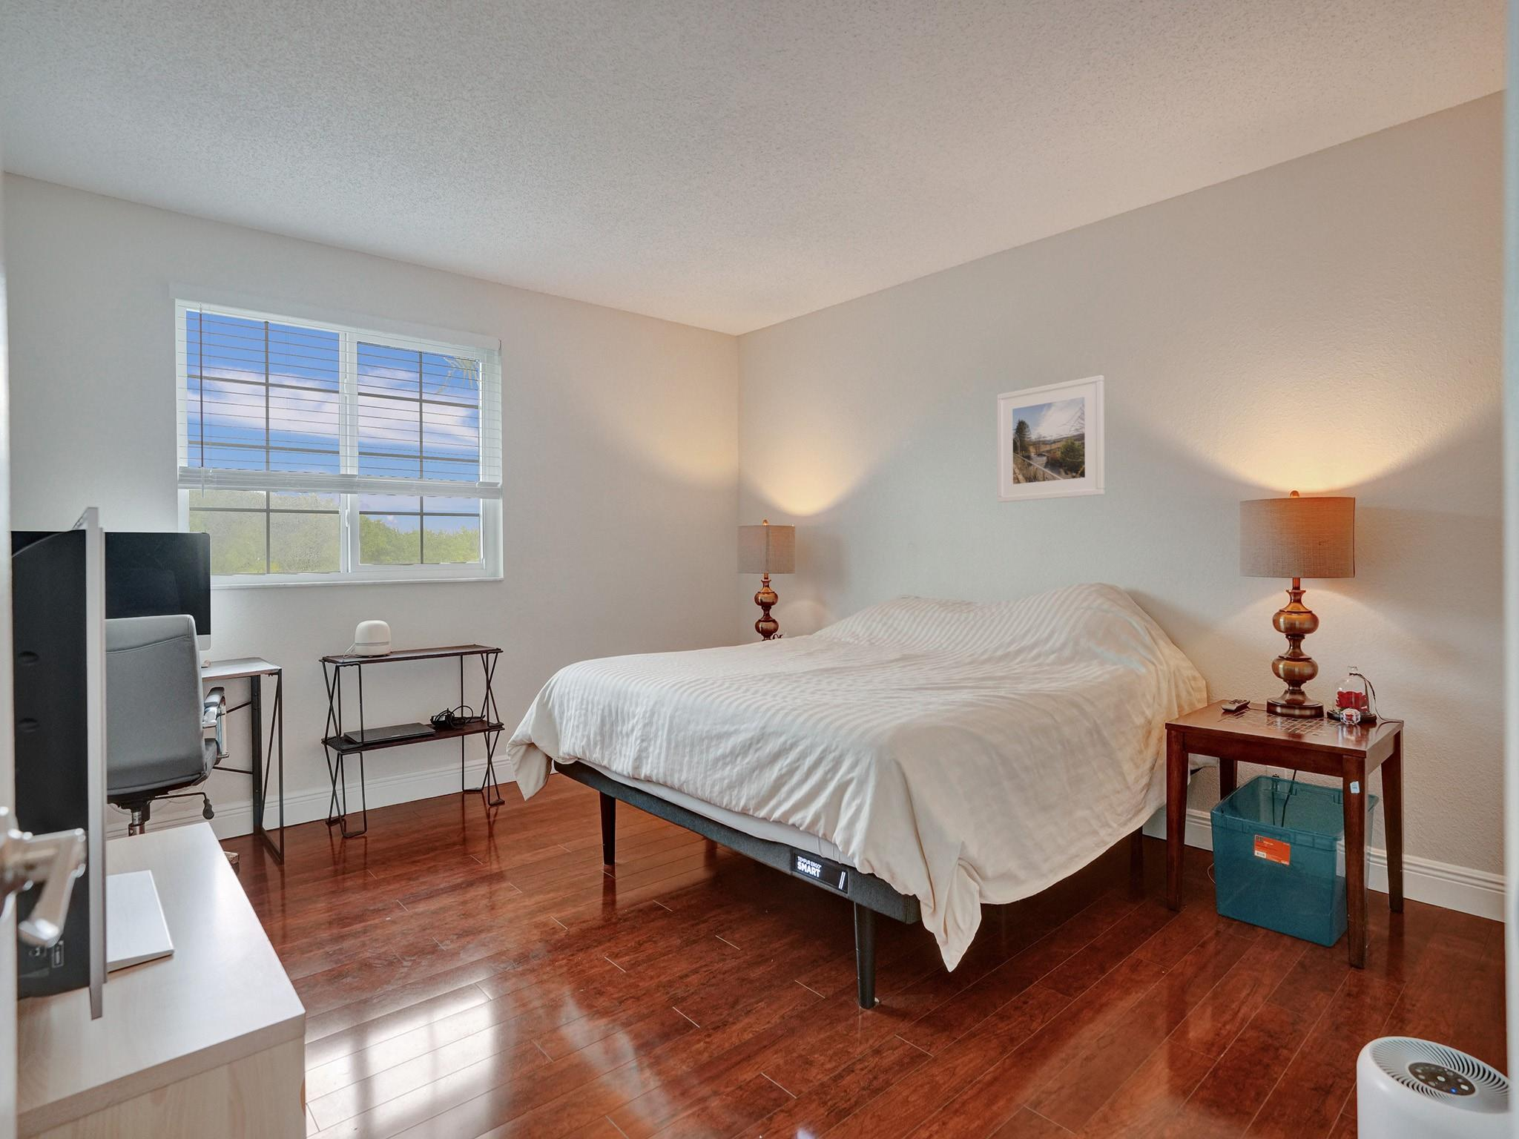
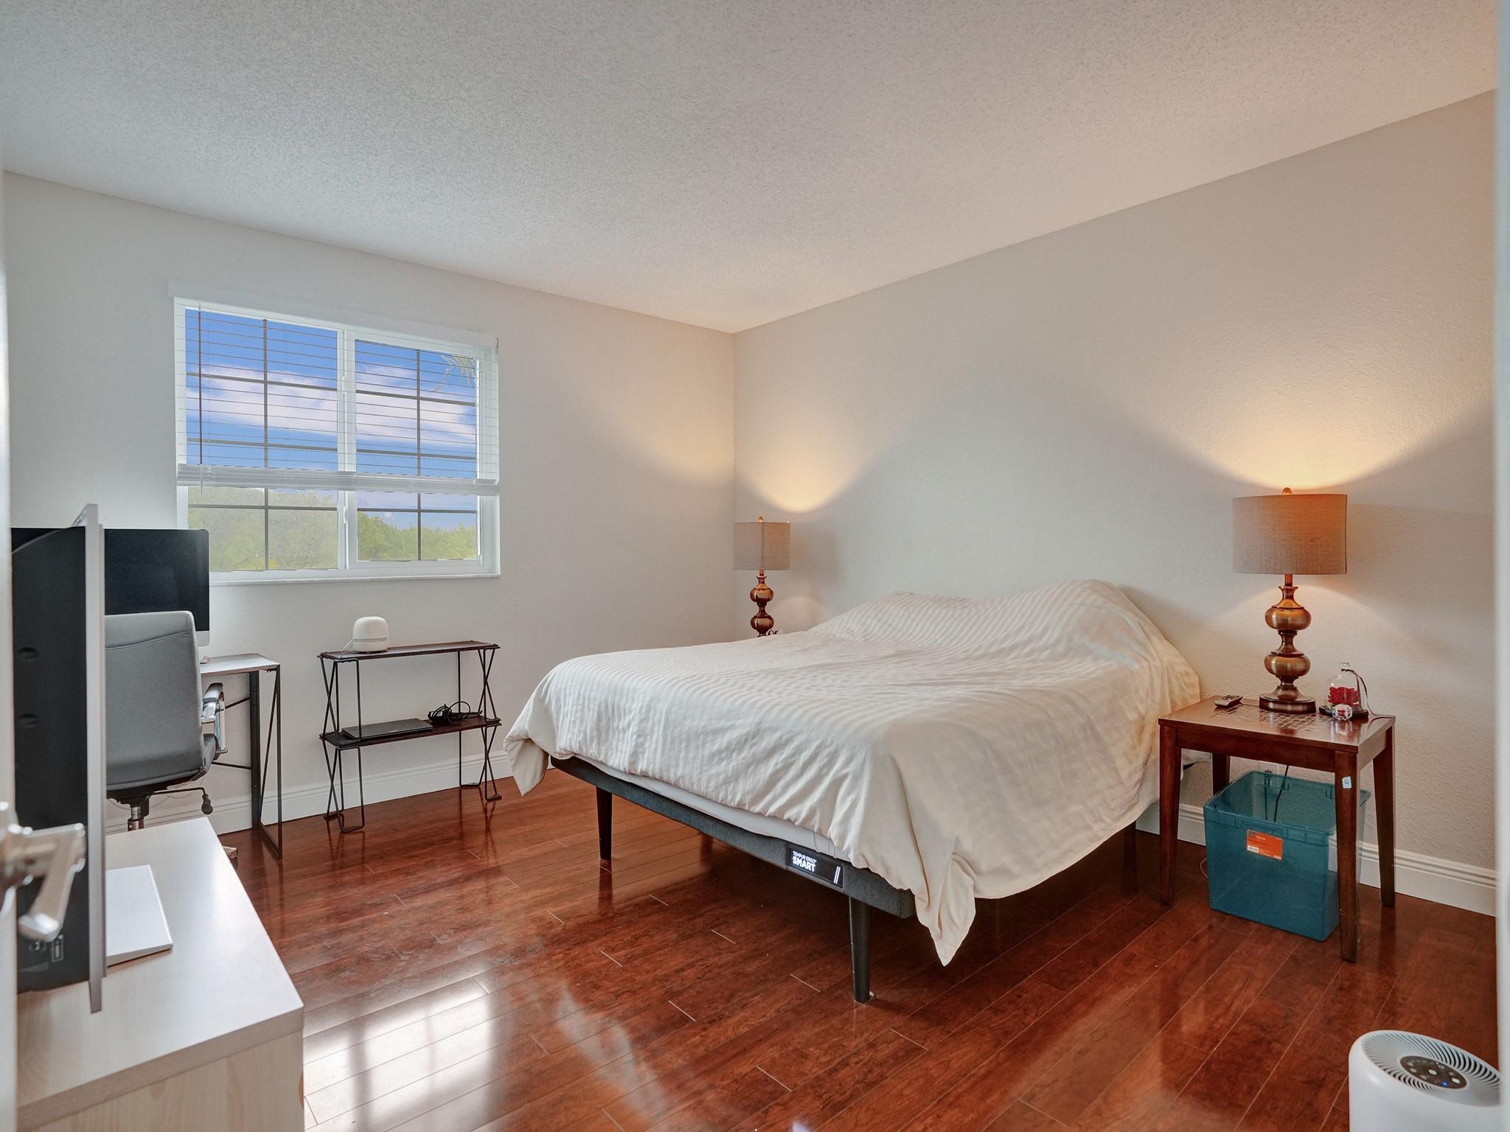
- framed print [996,374,1105,504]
